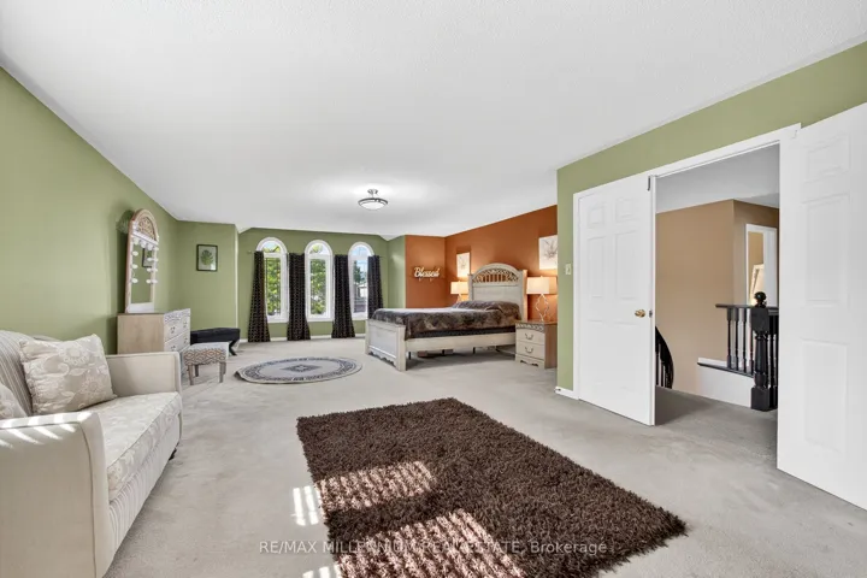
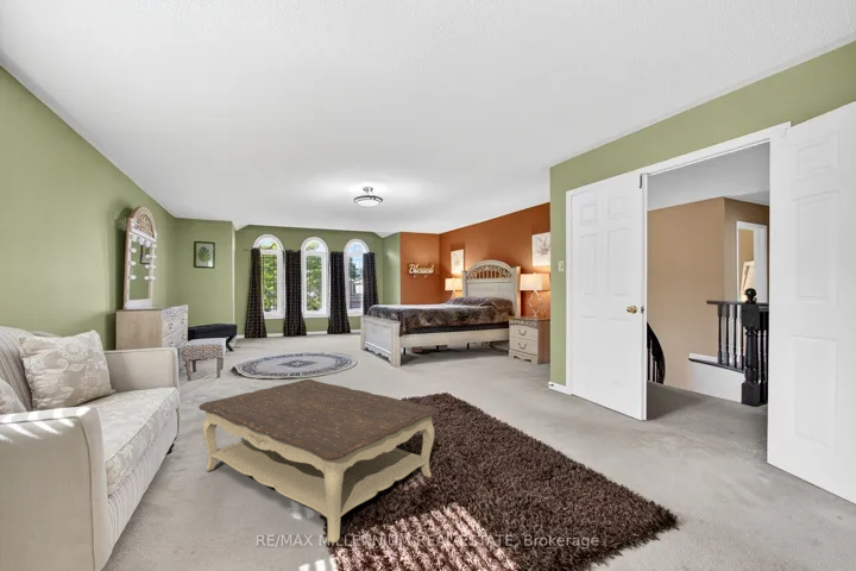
+ coffee table [197,378,439,545]
